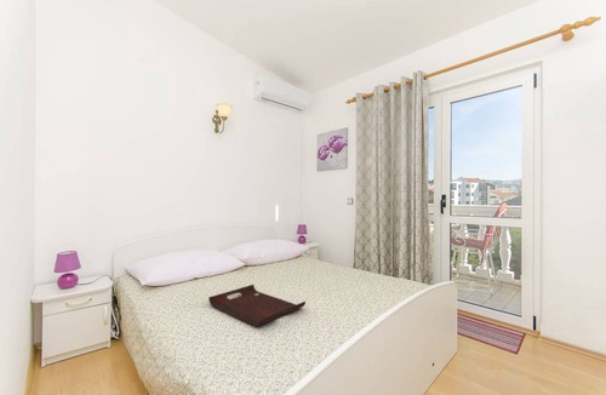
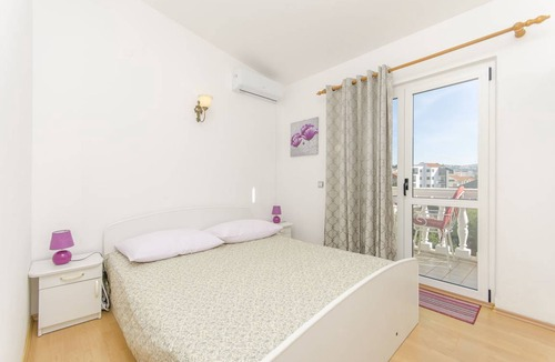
- serving tray [207,284,307,327]
